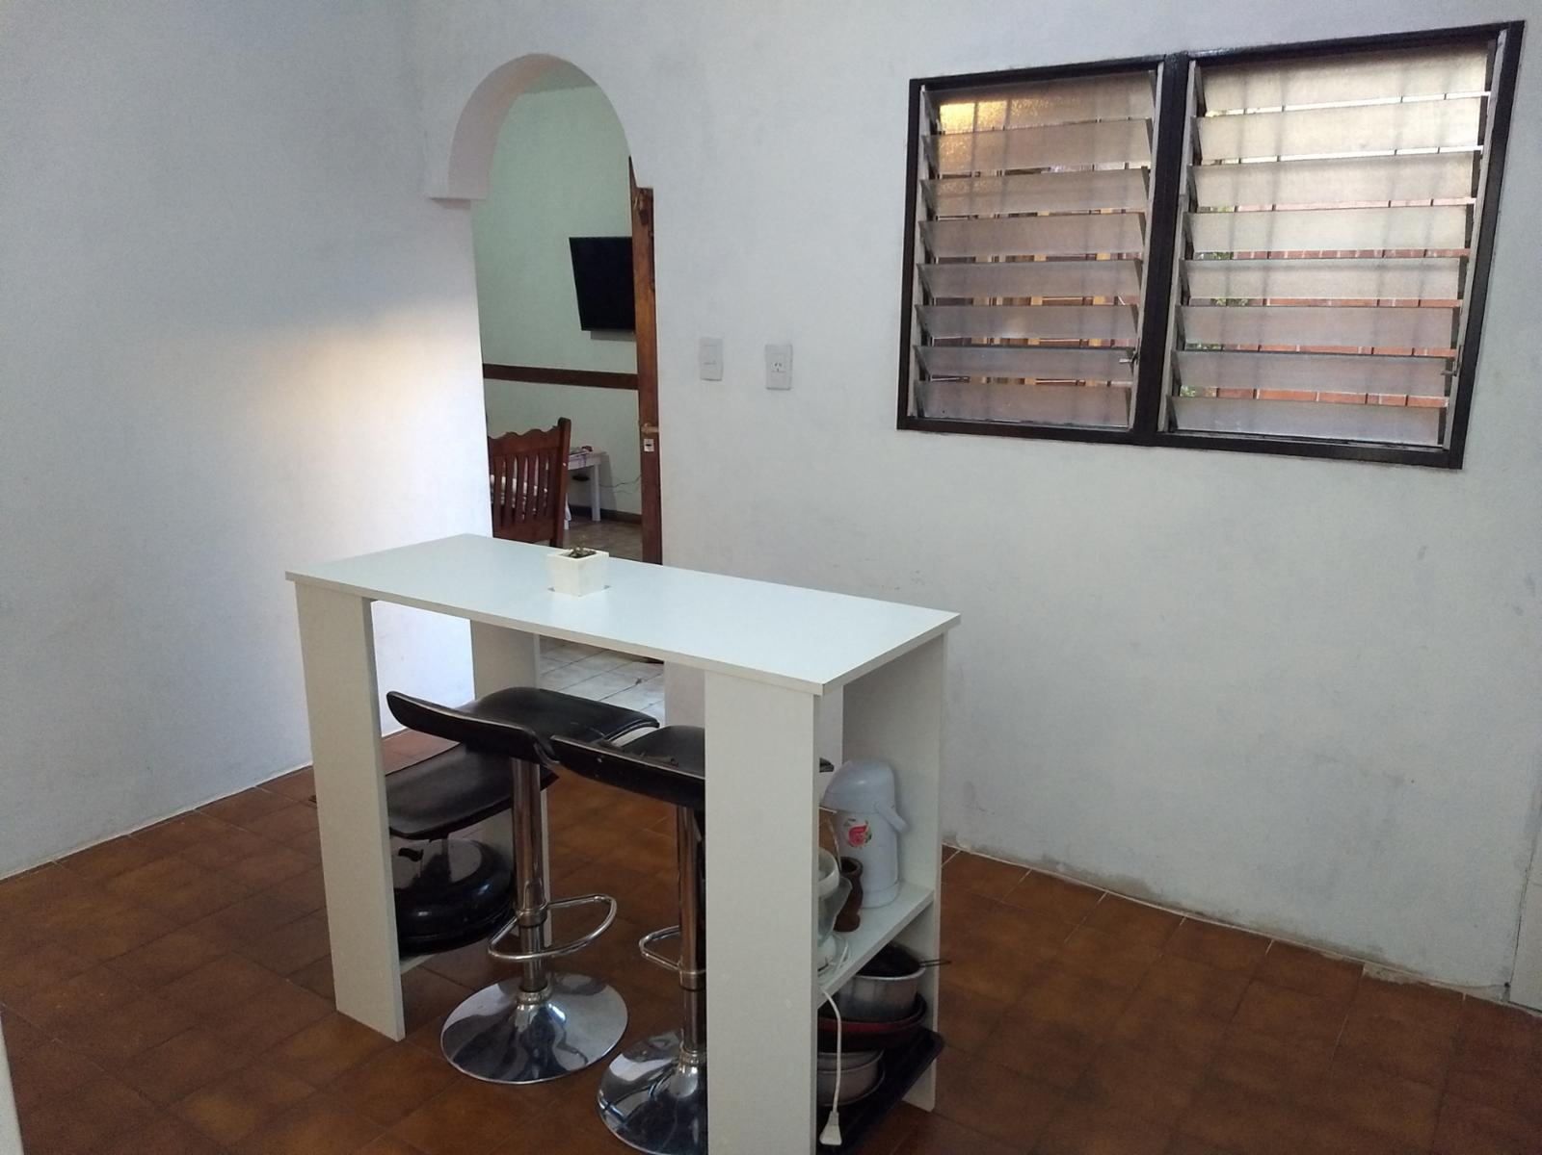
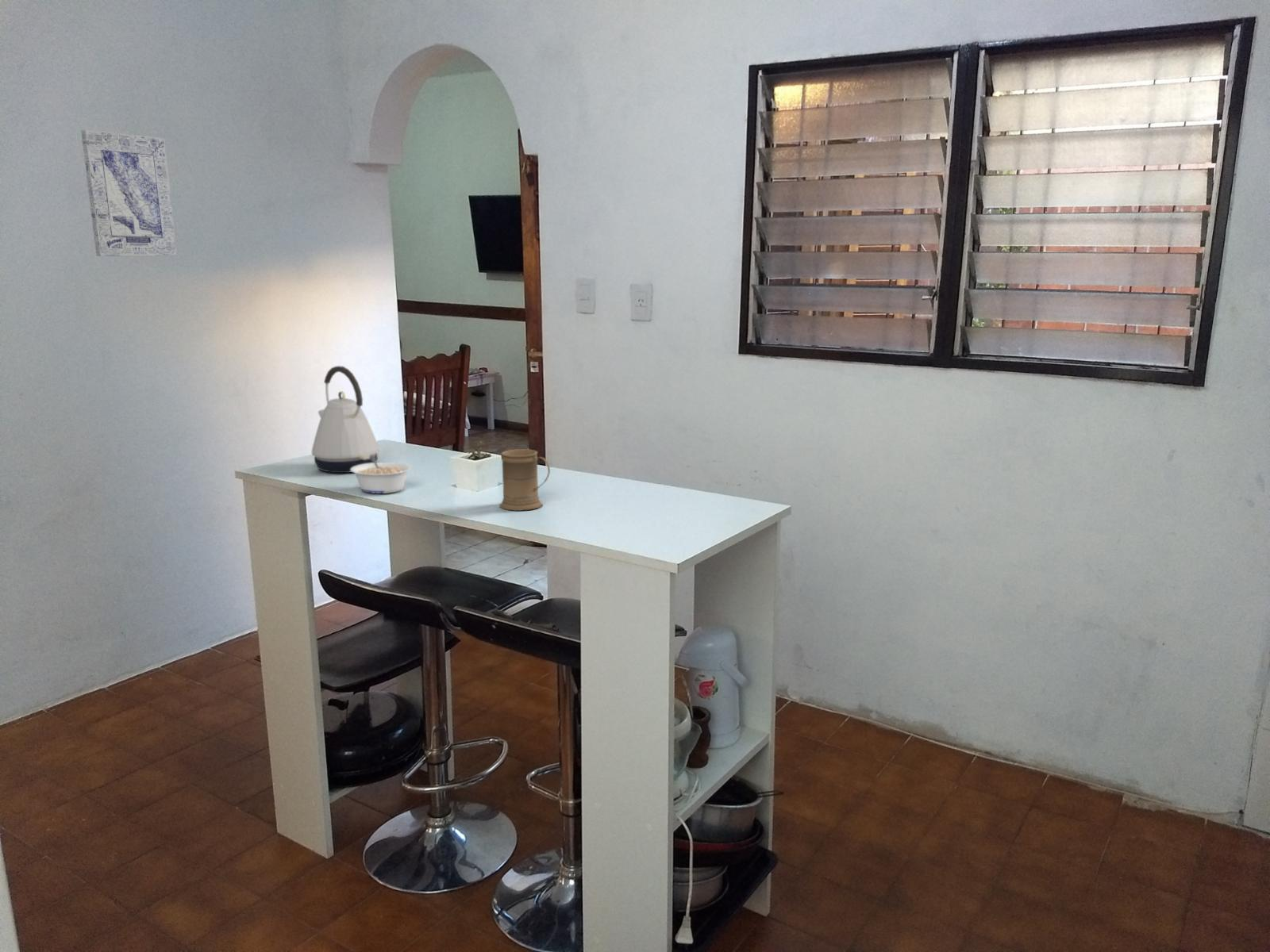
+ legume [351,455,412,494]
+ wall art [80,129,178,257]
+ mug [498,448,551,512]
+ kettle [311,365,380,474]
